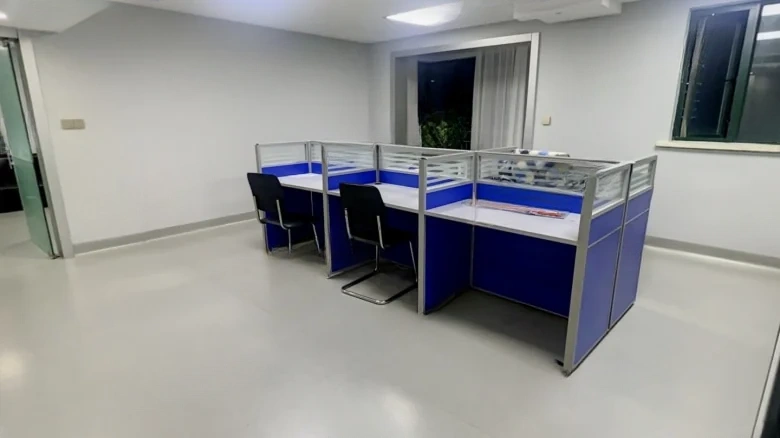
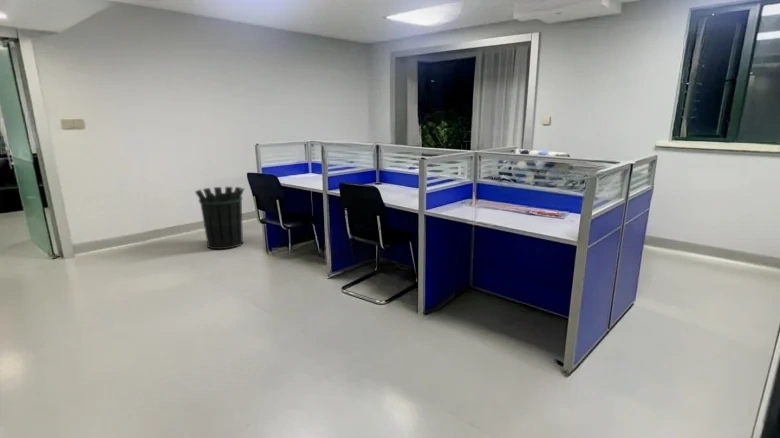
+ waste bin [194,186,245,250]
